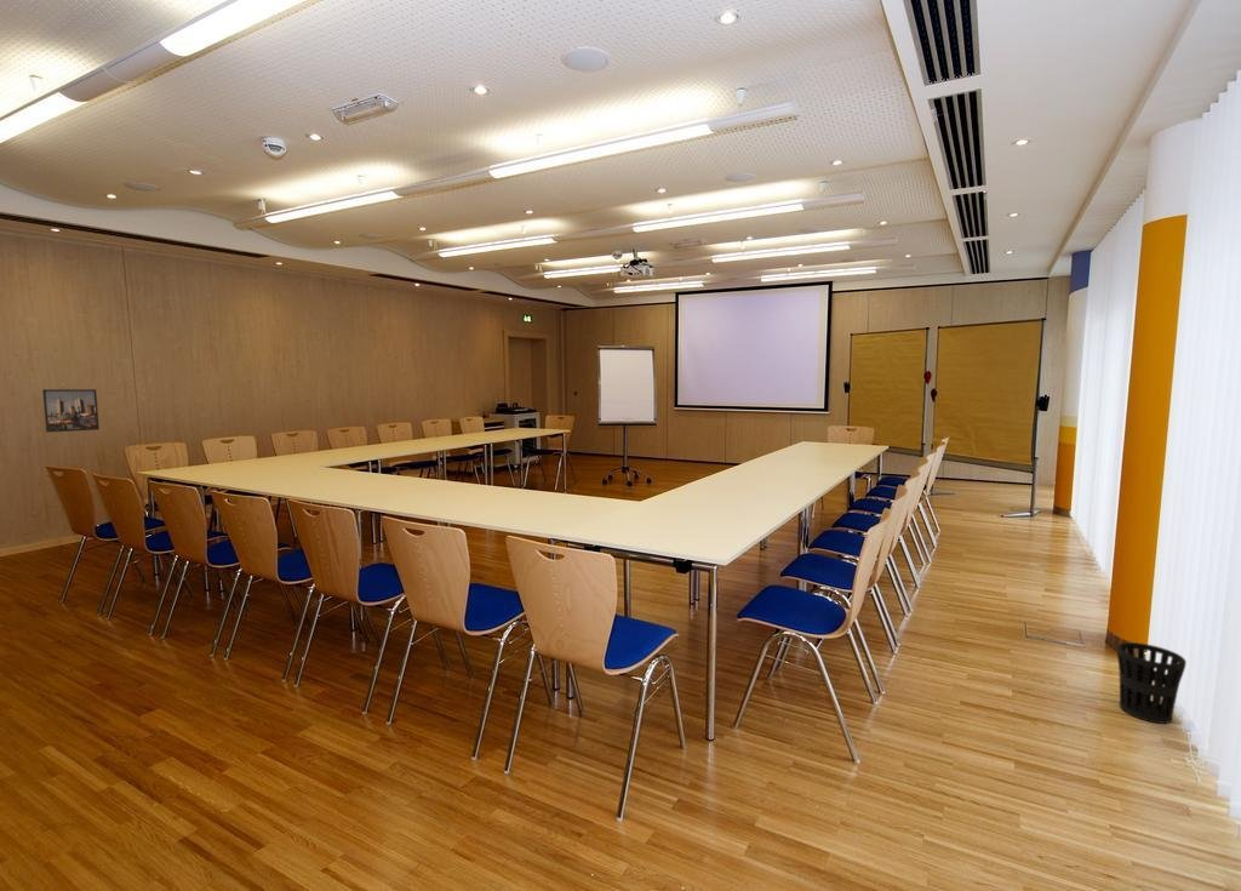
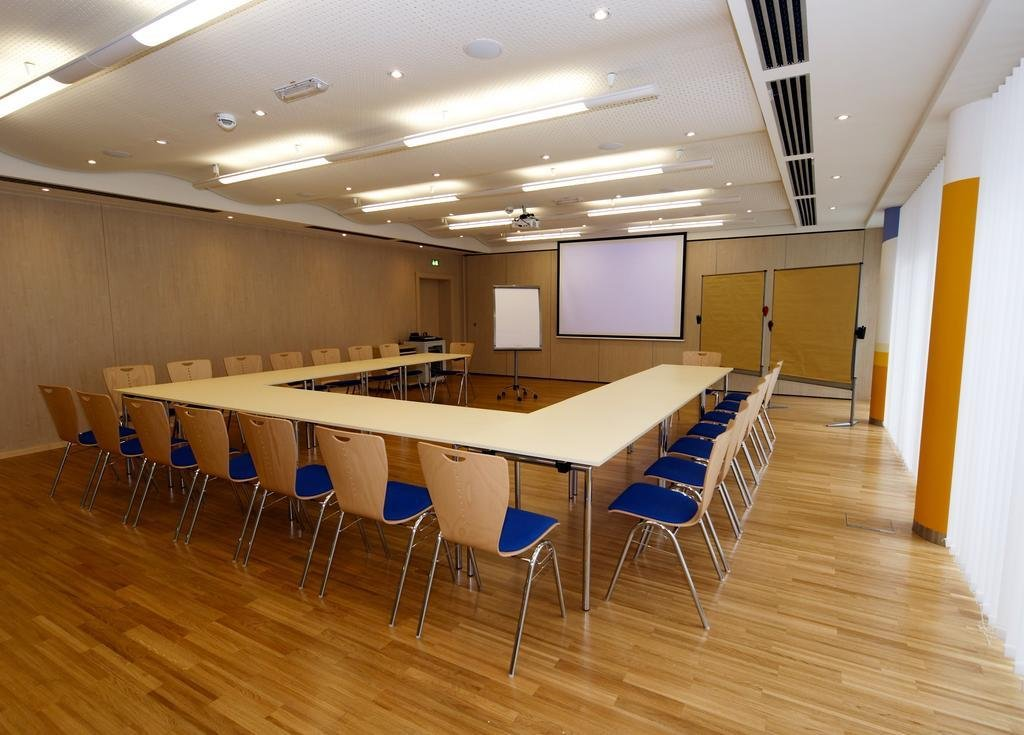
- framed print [41,388,101,434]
- wastebasket [1116,641,1188,725]
